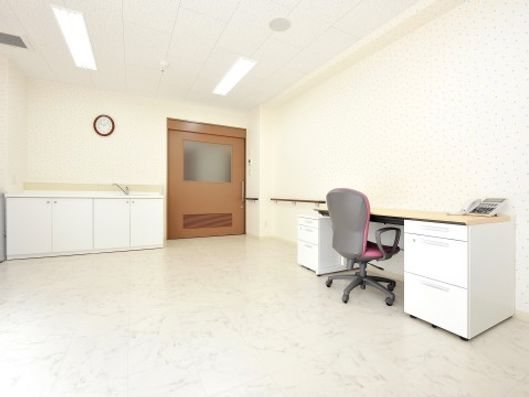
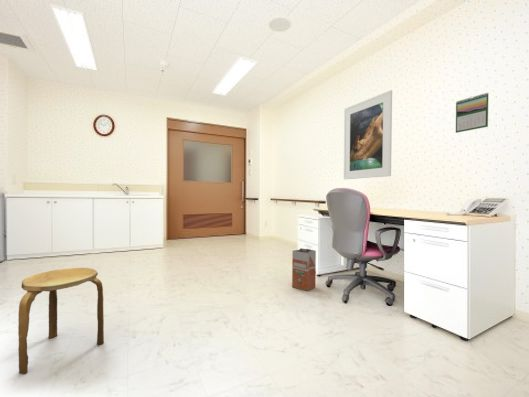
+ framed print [343,89,393,180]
+ calendar [455,92,490,134]
+ stool [17,267,105,375]
+ waste bin [291,247,317,292]
